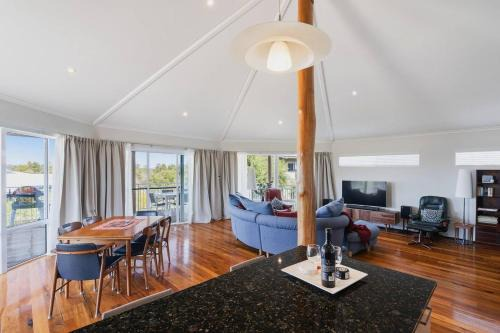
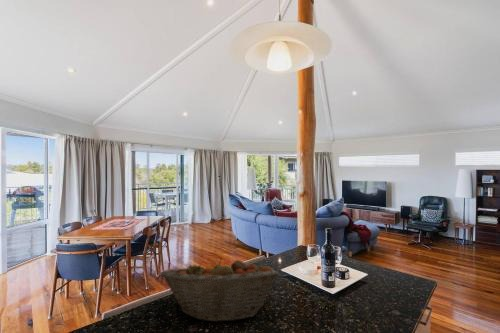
+ fruit basket [159,257,280,323]
